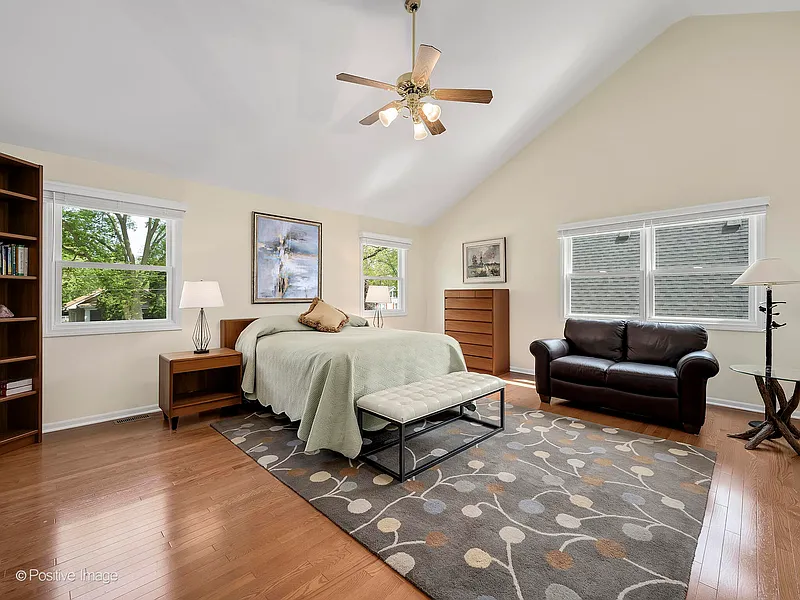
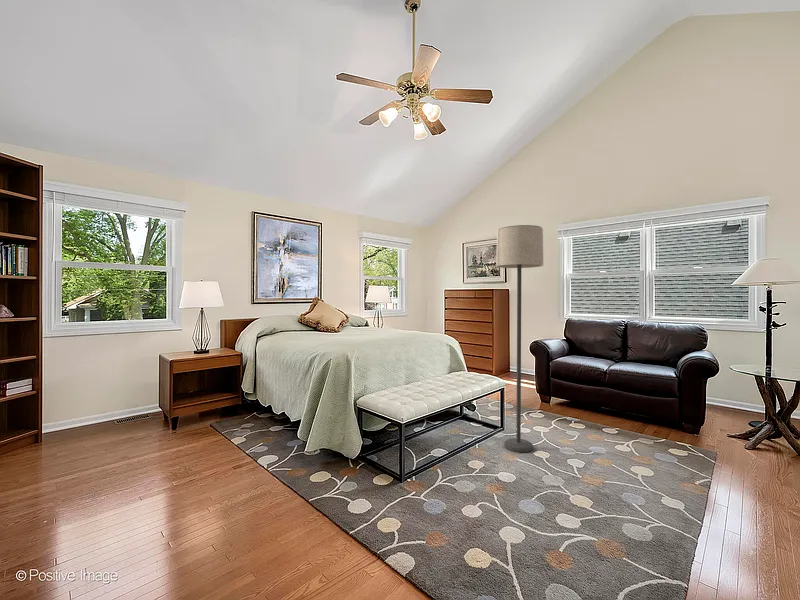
+ lamp [495,224,544,453]
